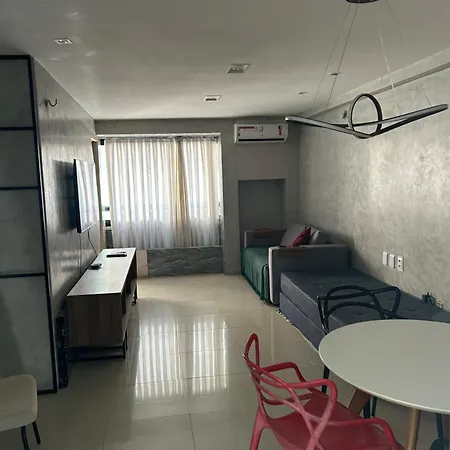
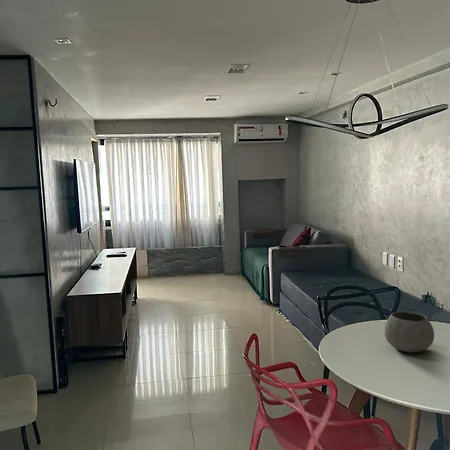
+ bowl [384,311,435,353]
